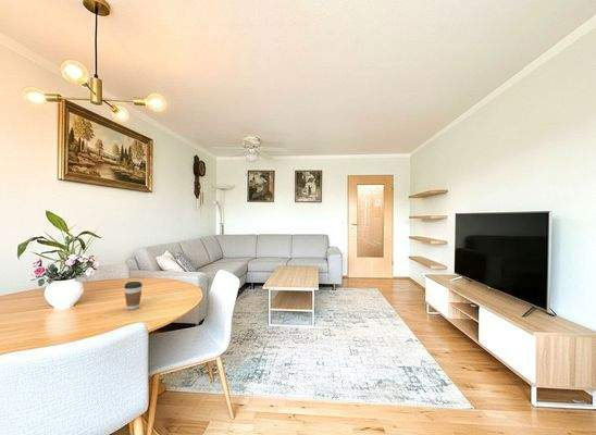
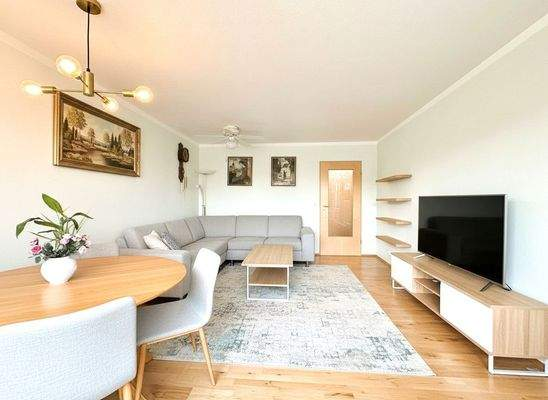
- coffee cup [123,281,144,311]
